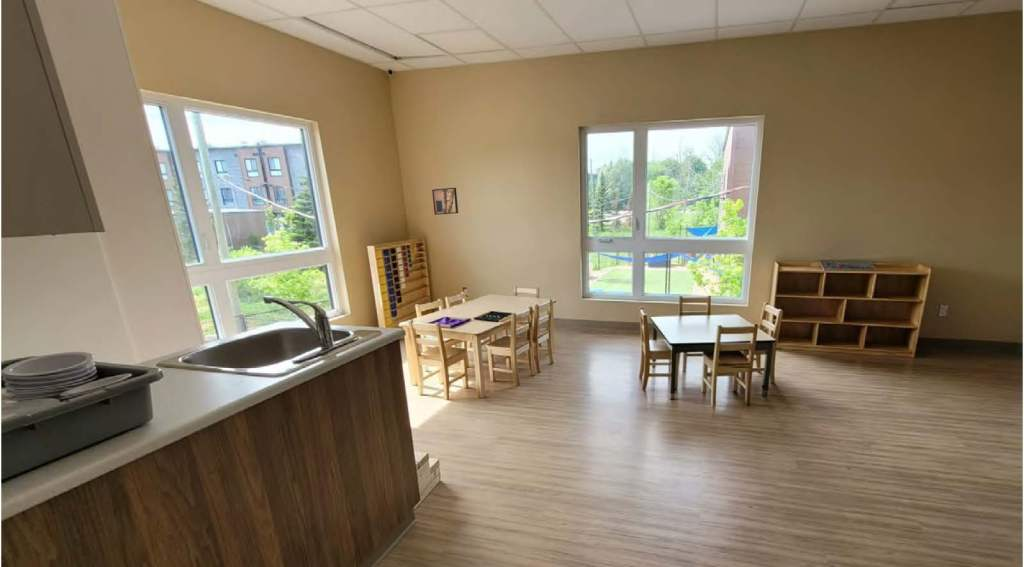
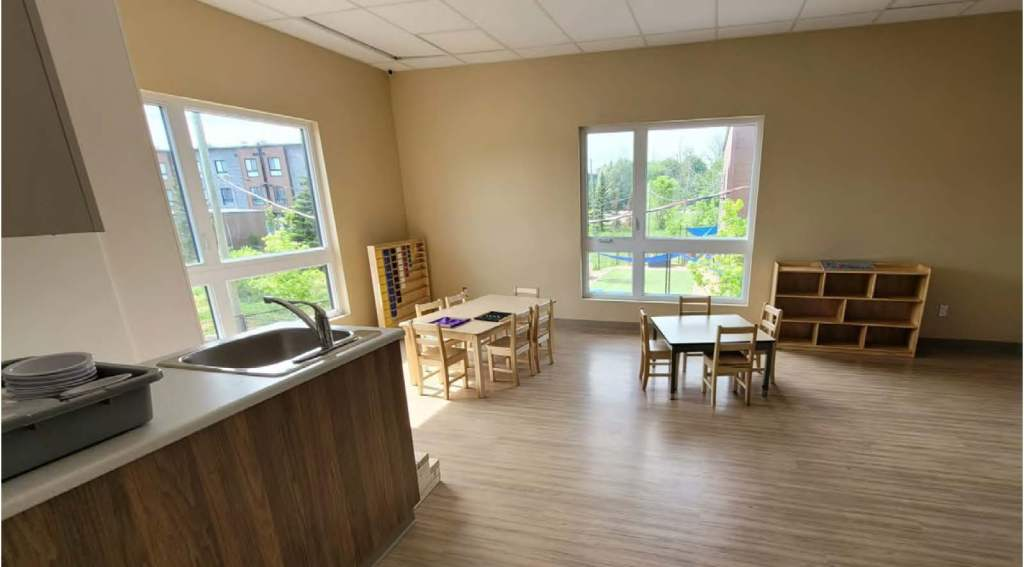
- wall art [431,187,459,216]
